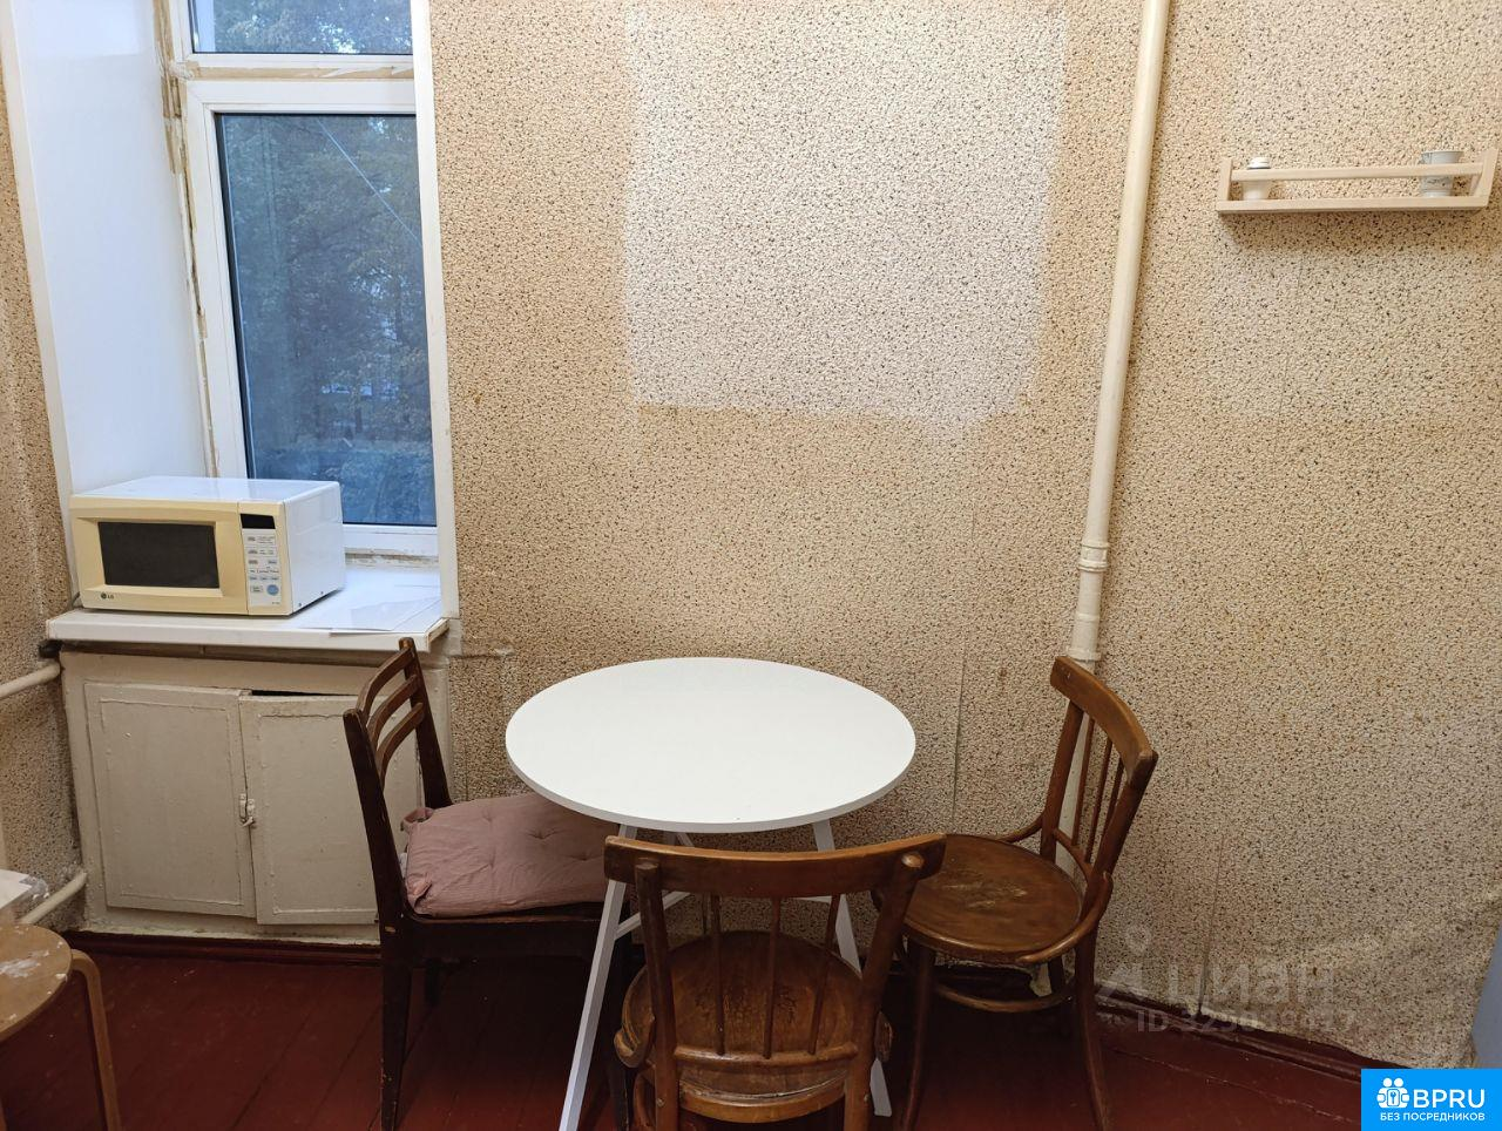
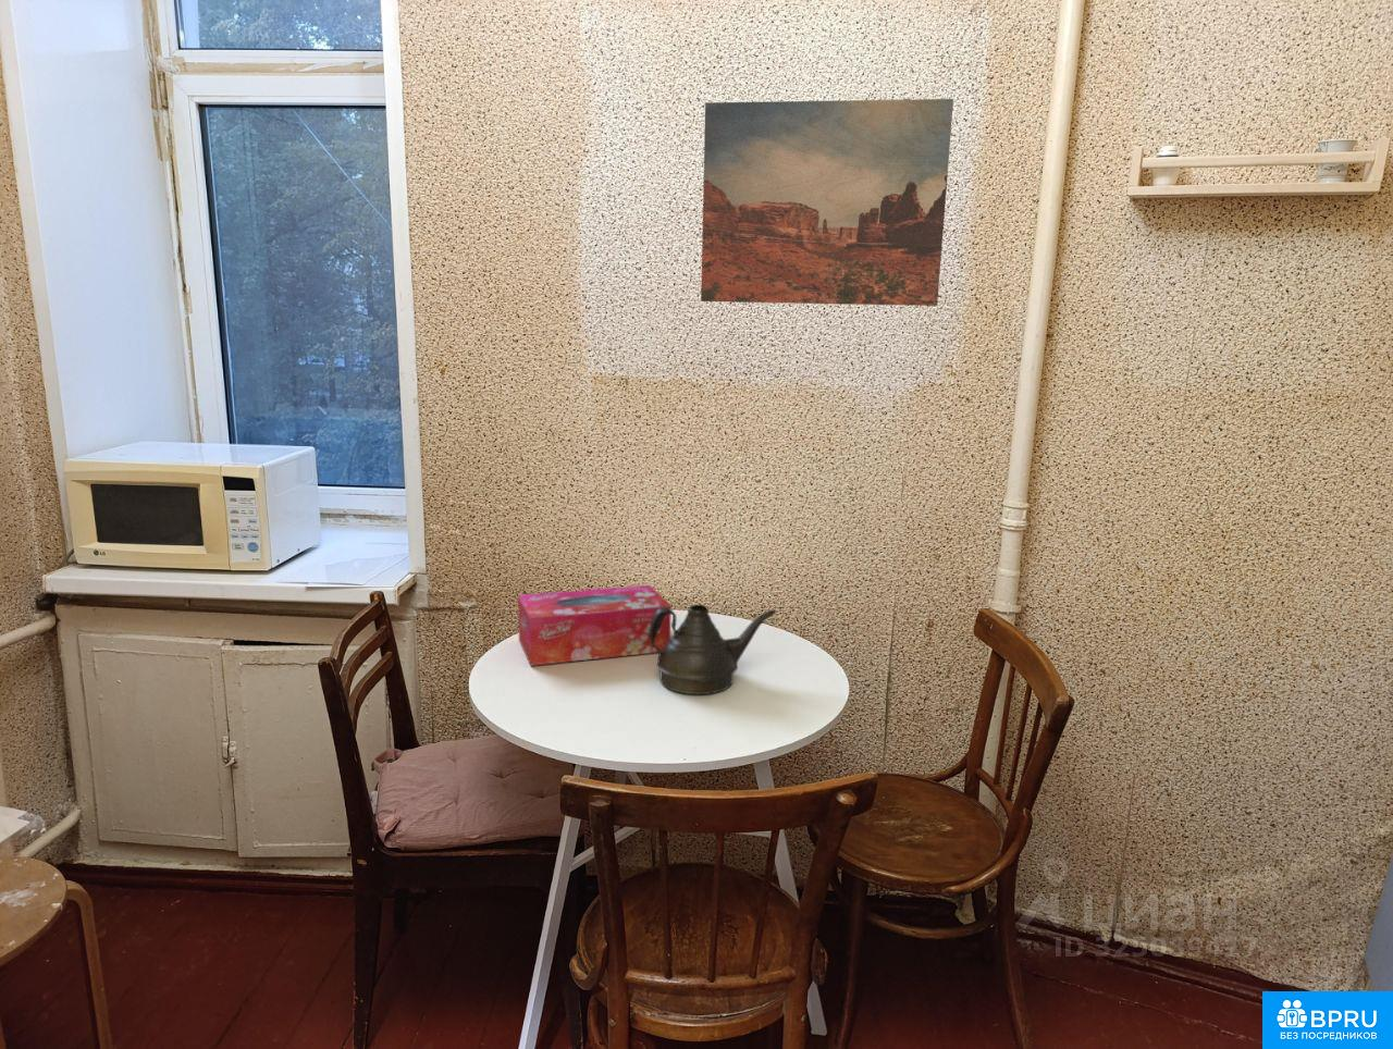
+ teapot [649,604,777,695]
+ wall art [700,98,954,306]
+ tissue box [517,584,672,667]
